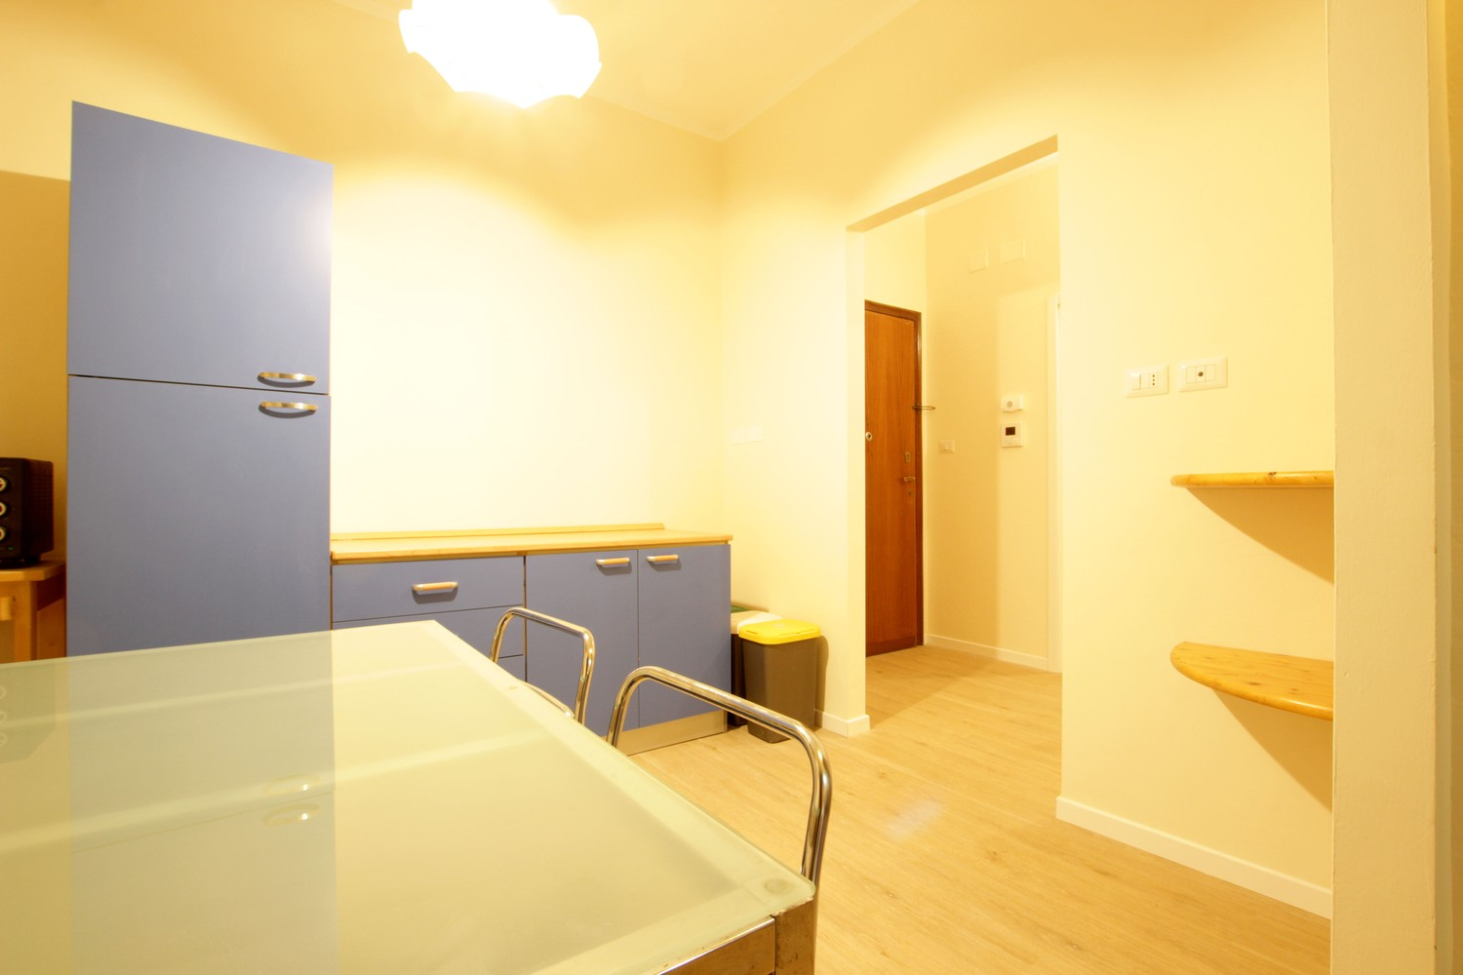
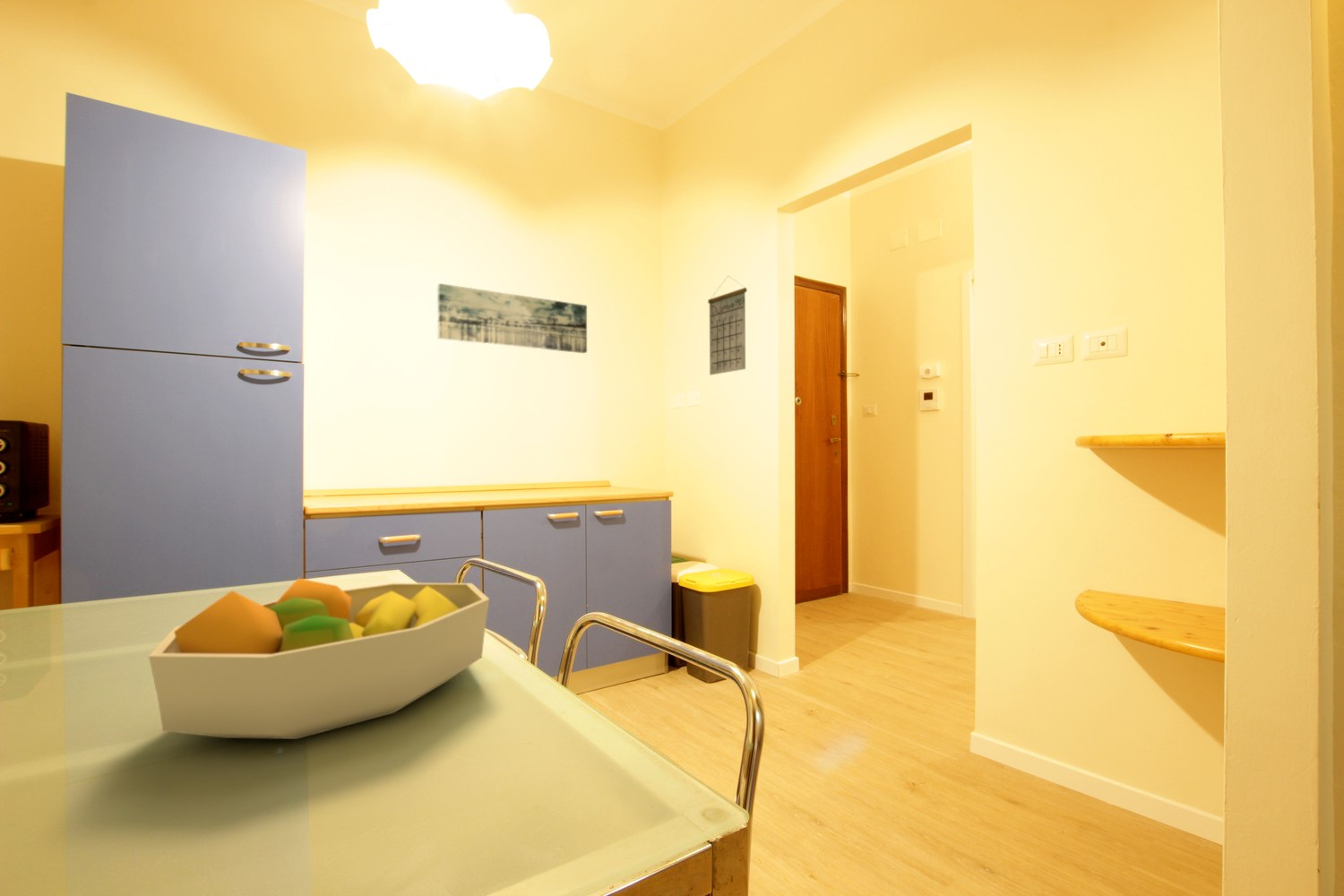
+ wall art [436,282,588,354]
+ fruit bowl [148,577,490,740]
+ calendar [707,276,748,376]
